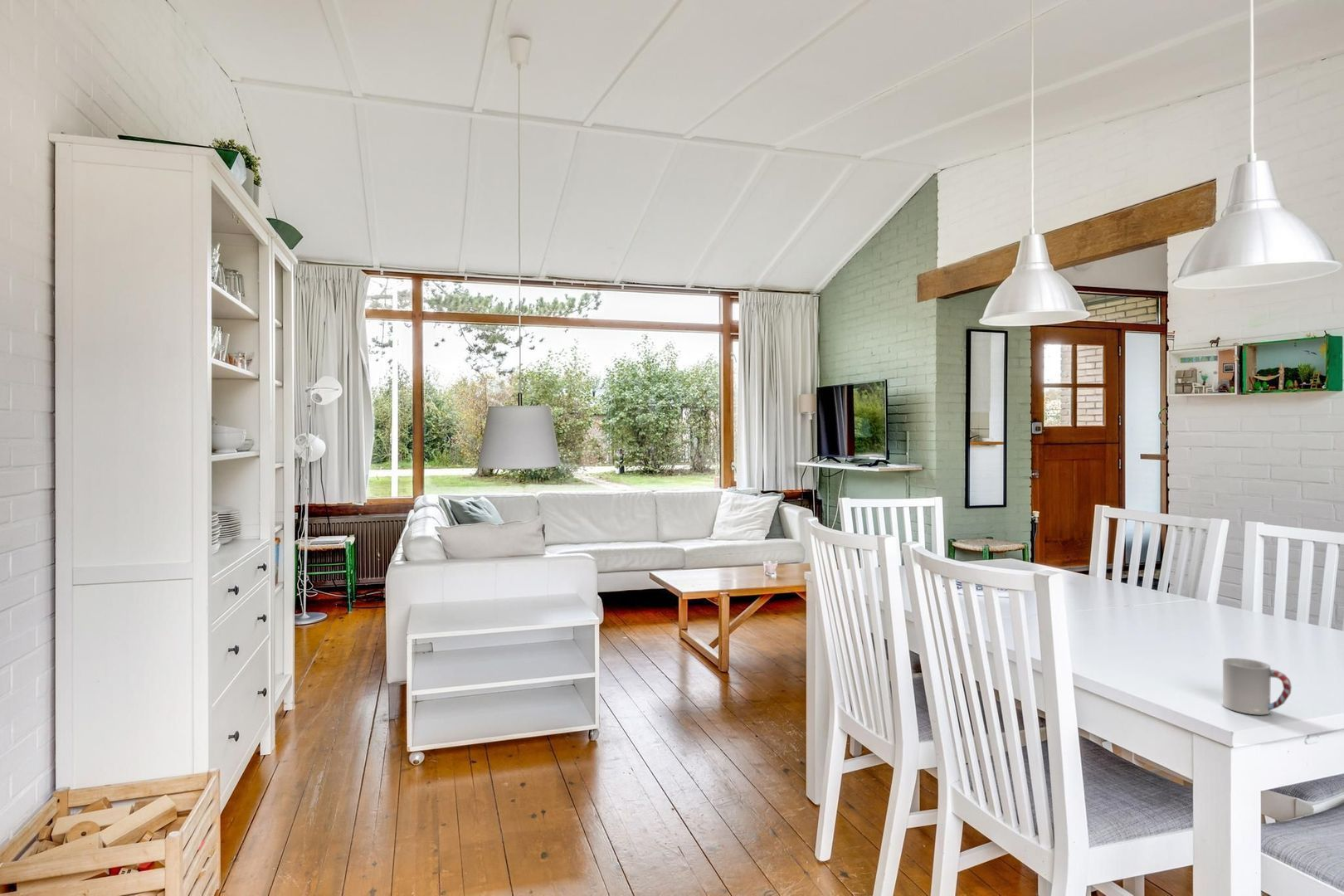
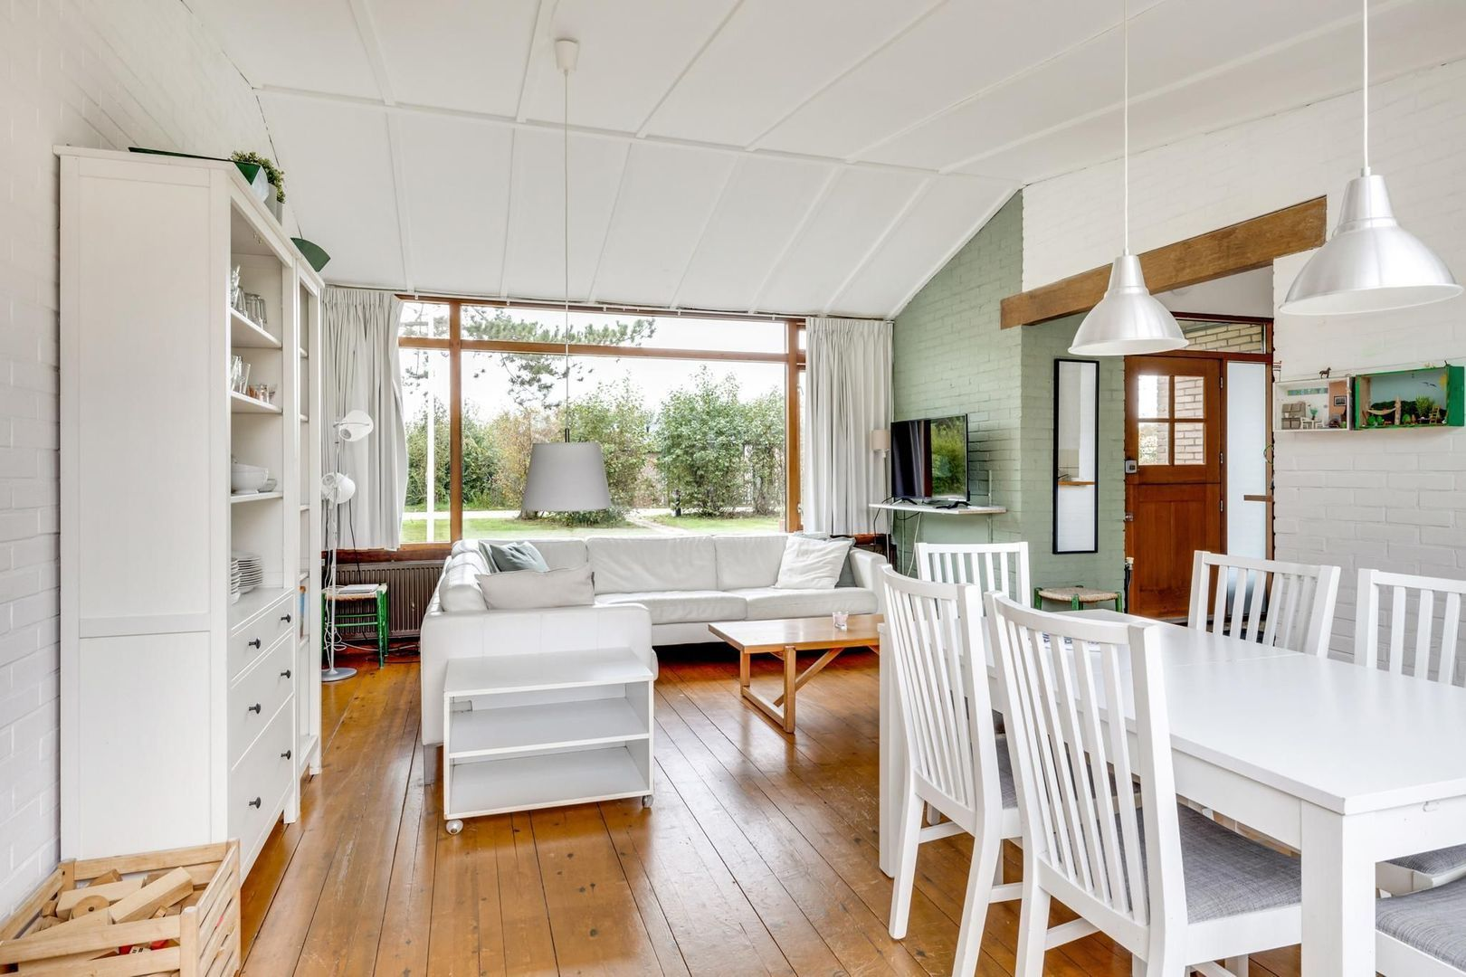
- cup [1222,657,1293,715]
